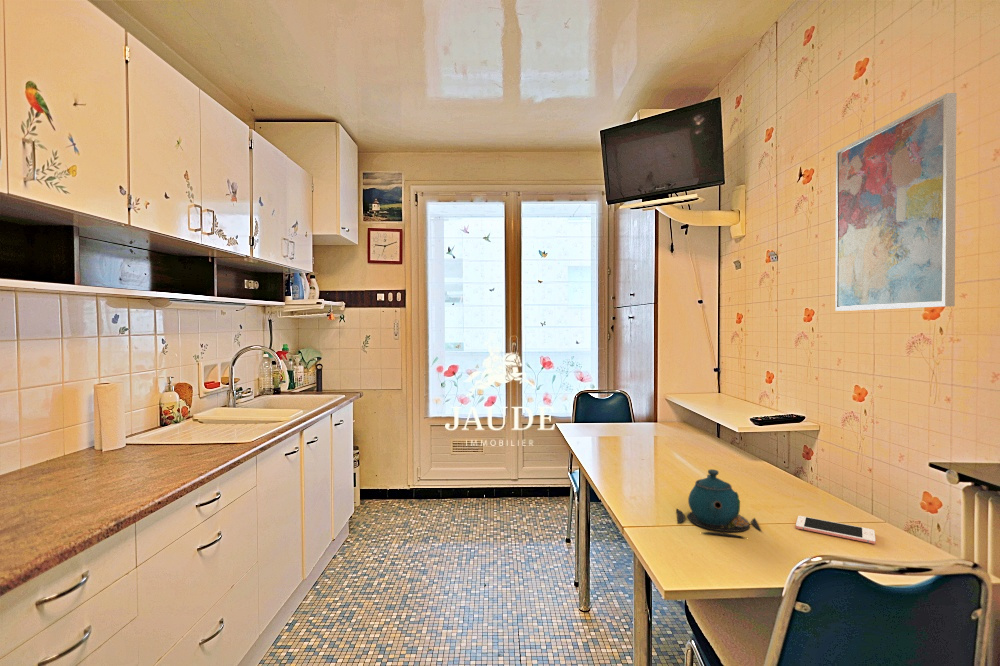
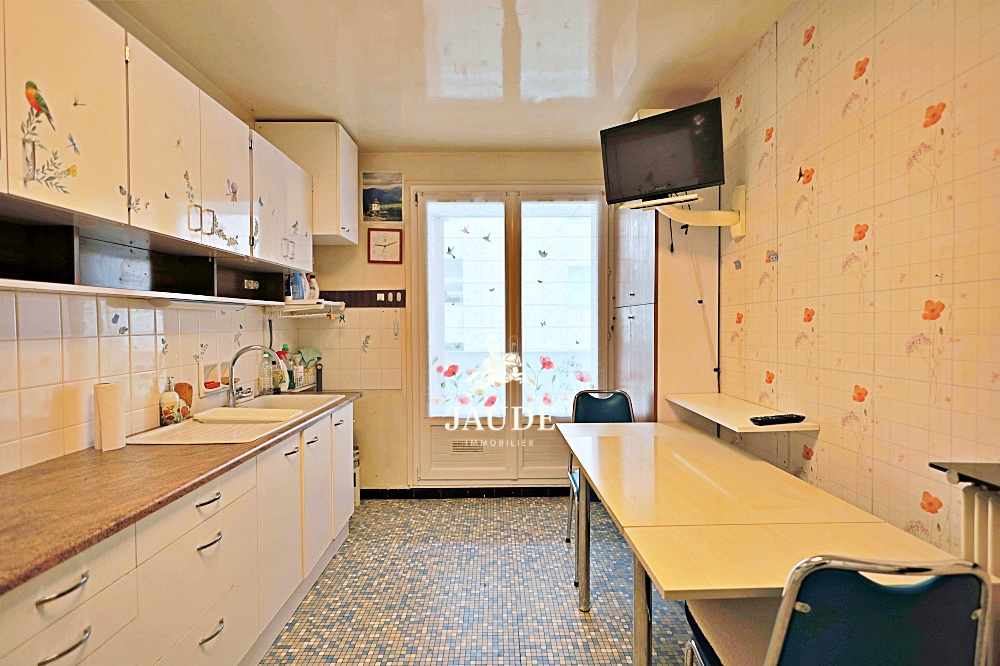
- wall art [834,92,957,312]
- teapot [675,469,762,539]
- cell phone [795,515,877,545]
